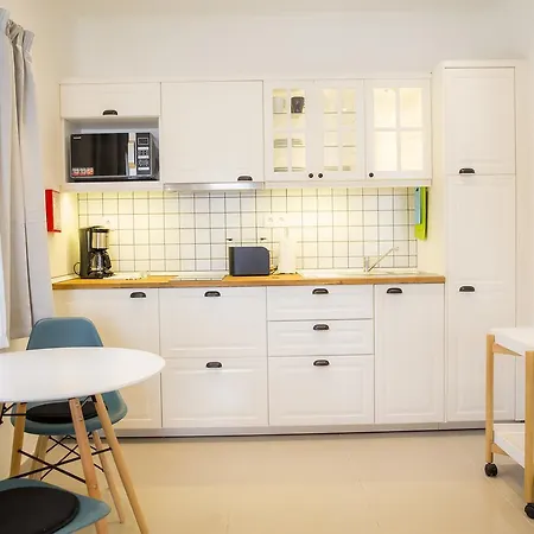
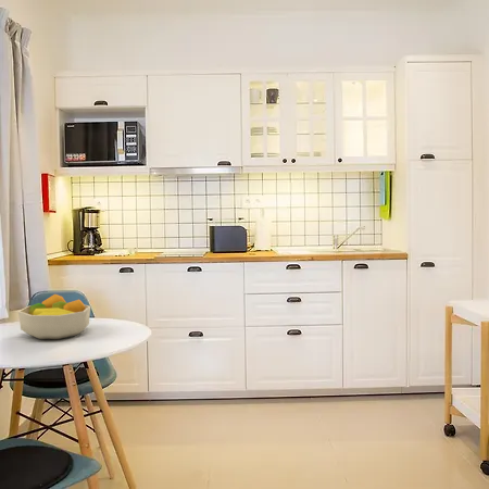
+ fruit bowl [17,293,91,340]
